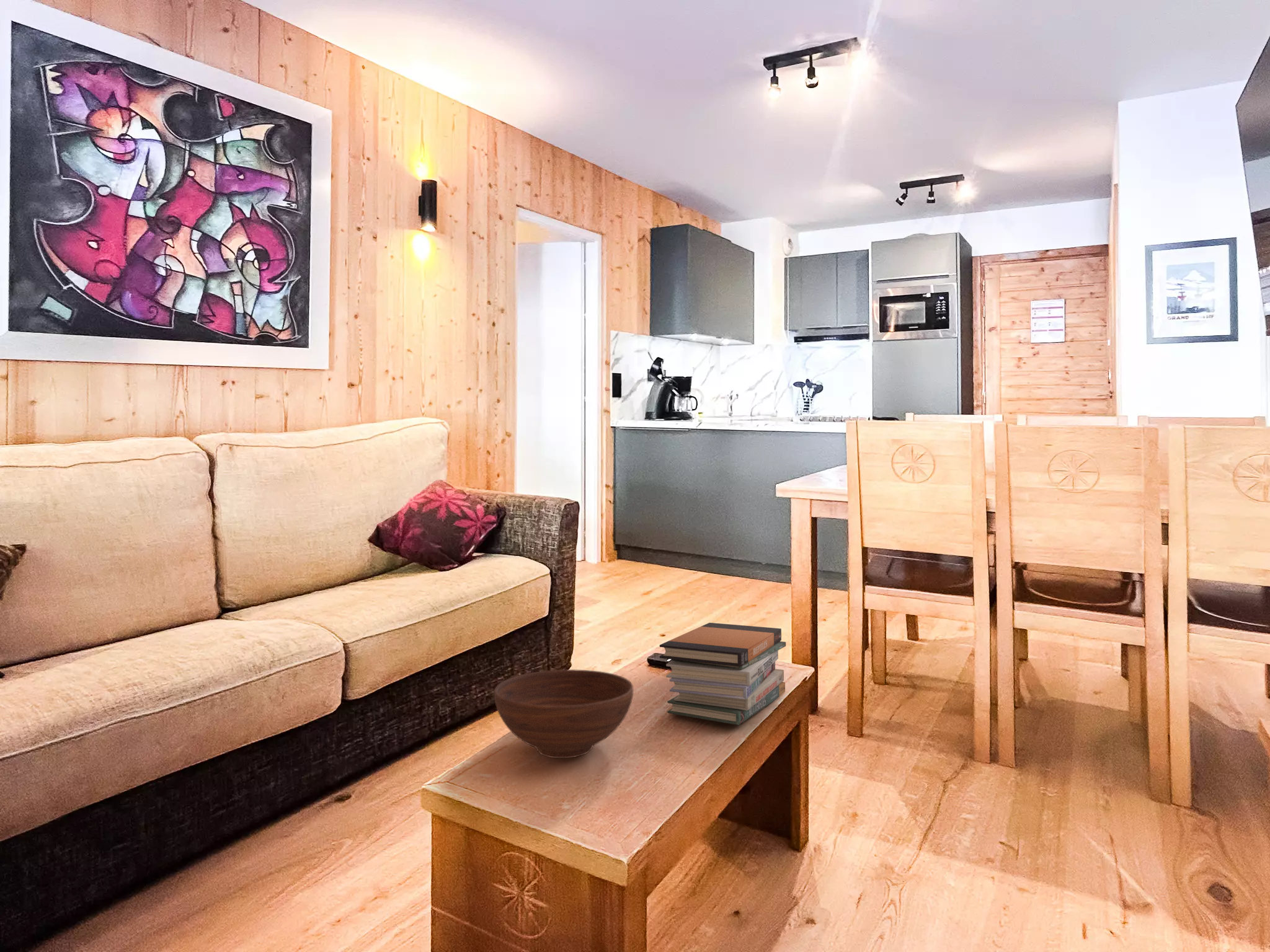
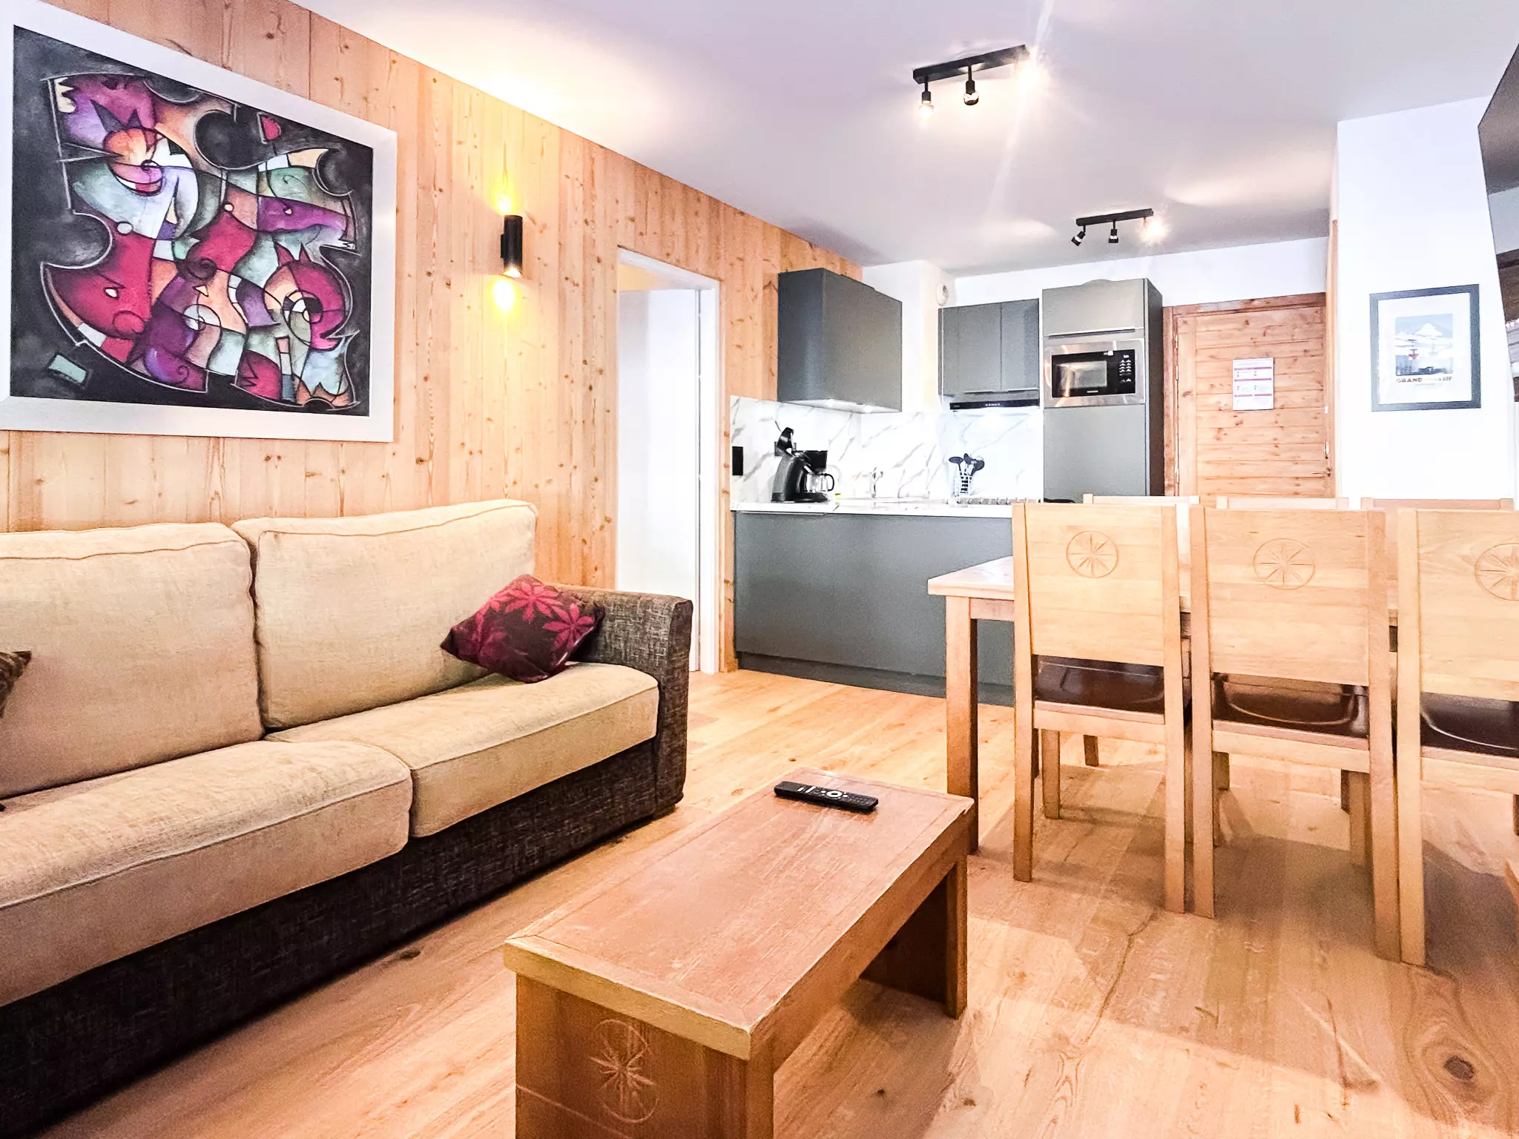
- book stack [659,622,786,726]
- bowl [494,669,634,759]
